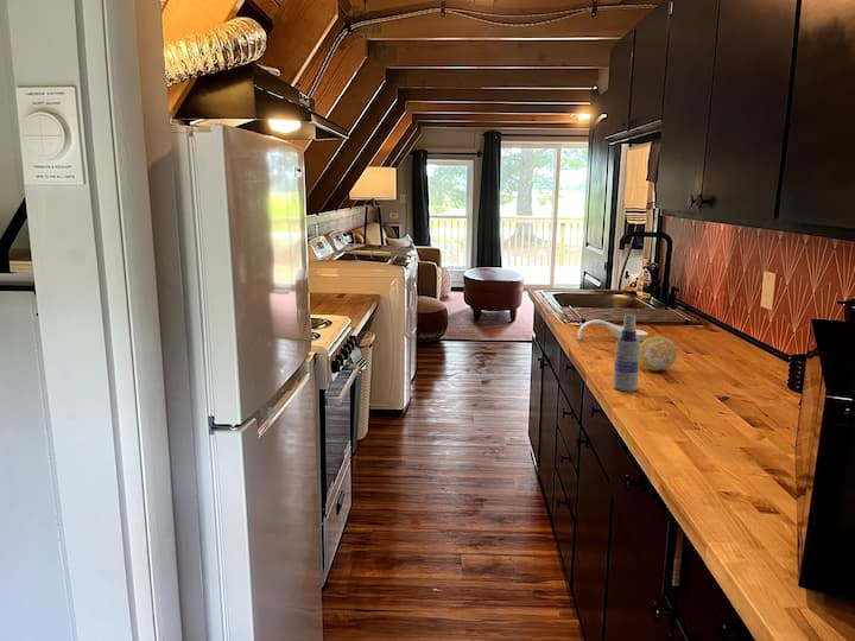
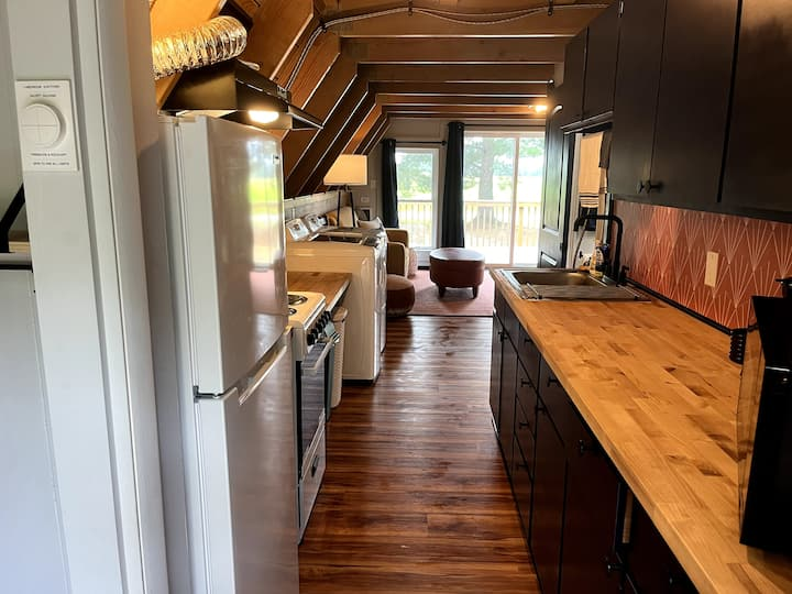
- fruit [639,335,678,372]
- spoon rest [576,318,650,342]
- spray bottle [612,313,641,393]
